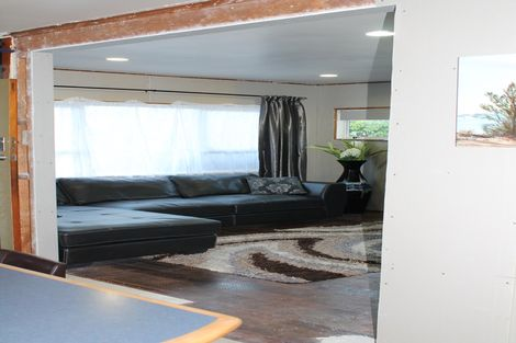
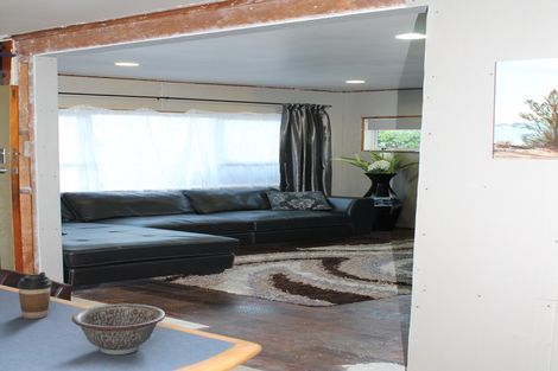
+ decorative bowl [71,303,166,356]
+ coffee cup [17,271,52,320]
